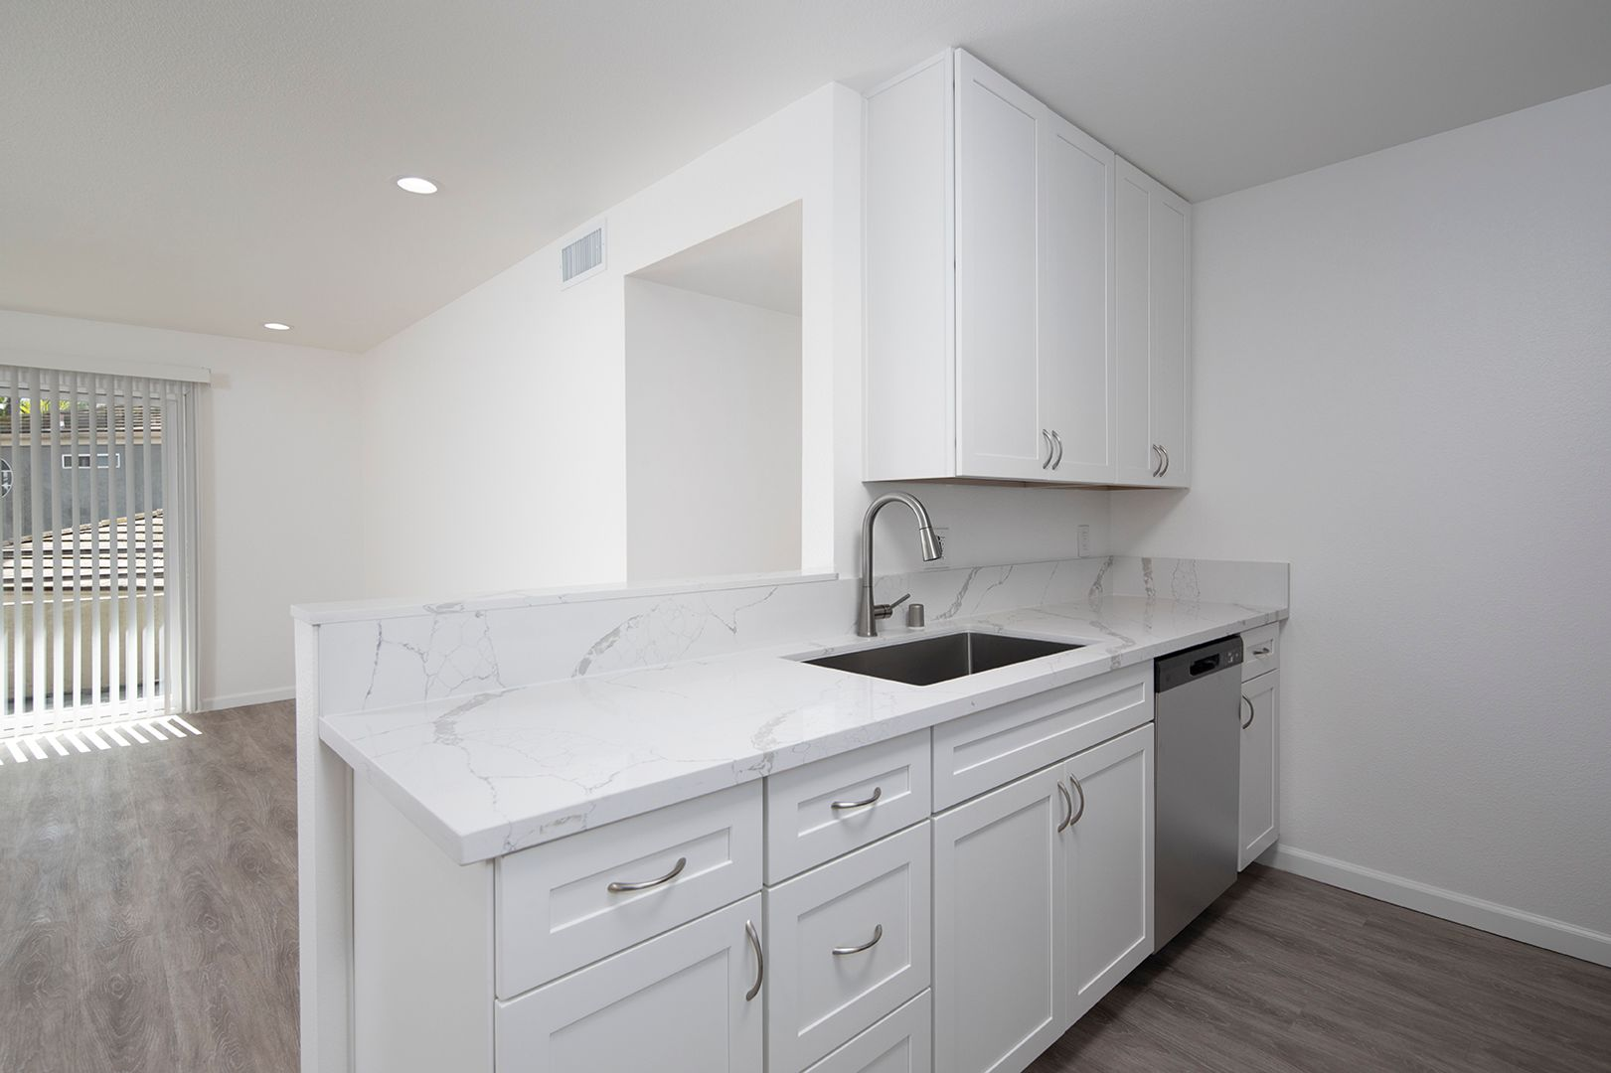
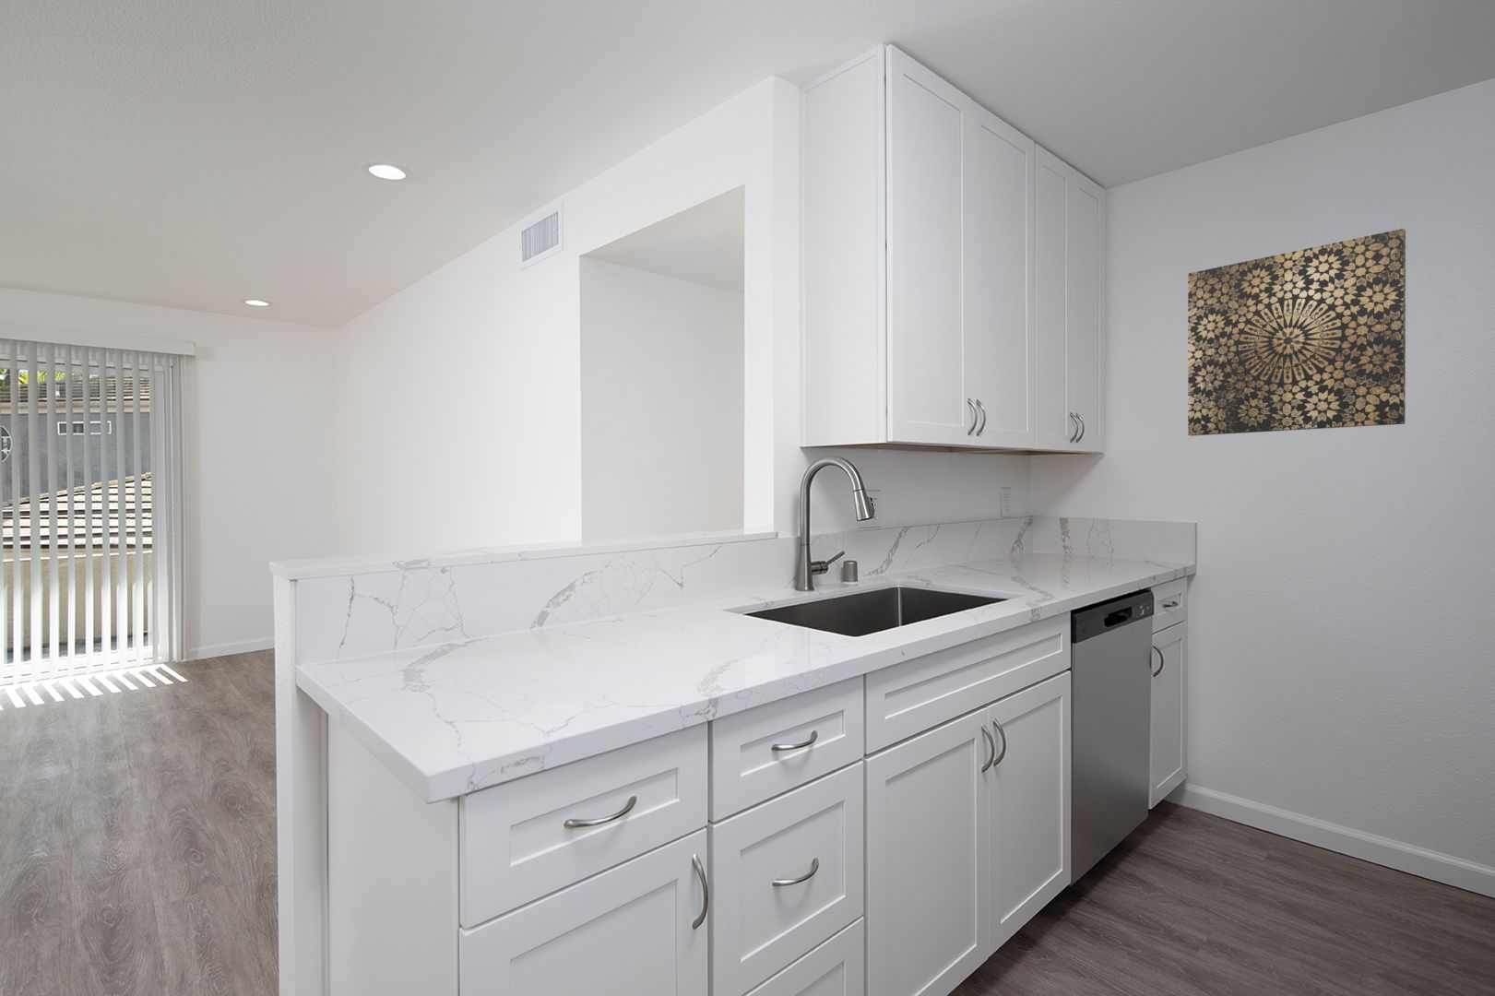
+ wall art [1187,228,1406,437]
